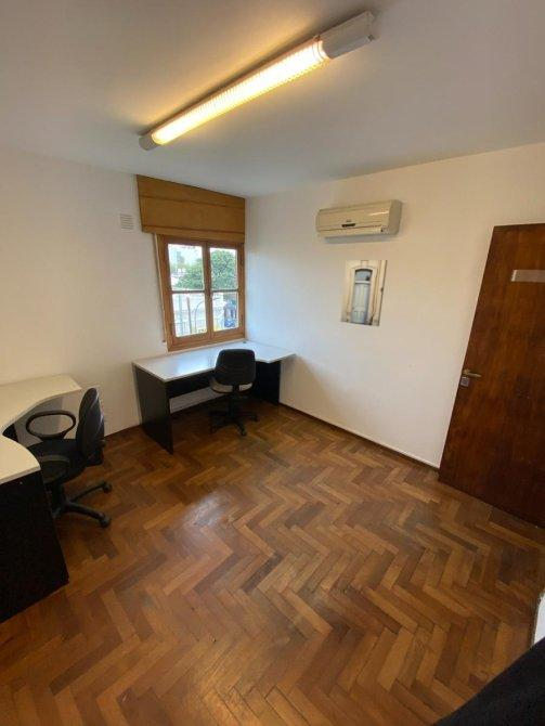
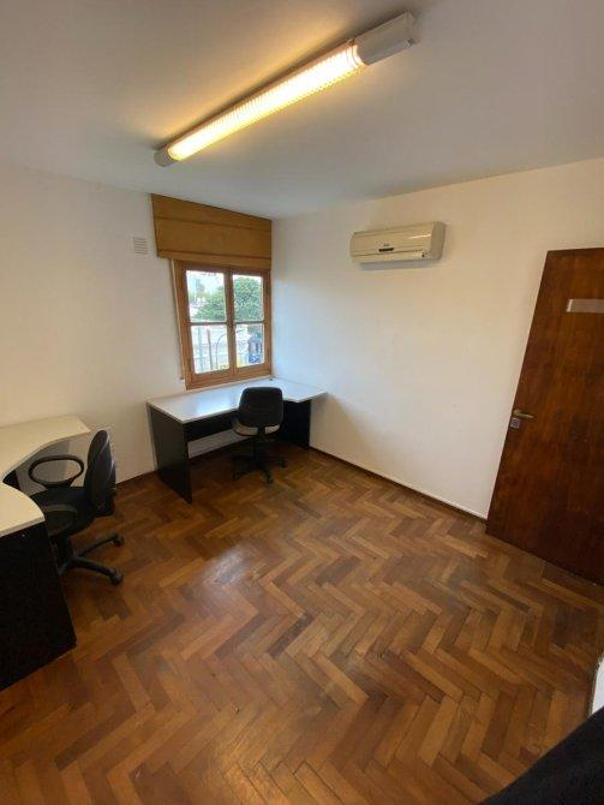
- wall art [339,259,388,327]
